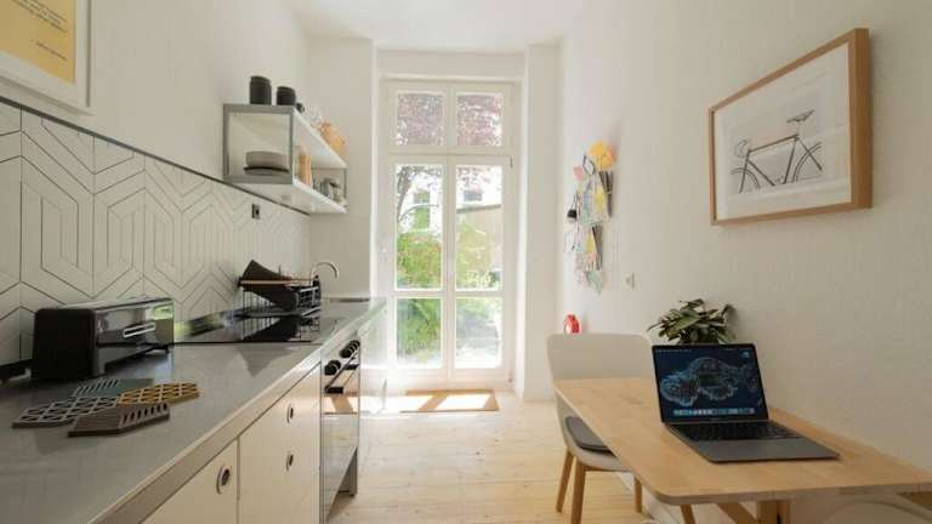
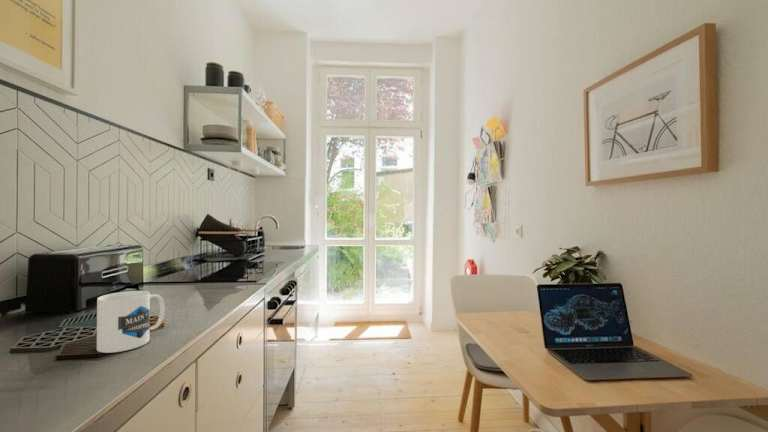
+ mug [96,290,166,354]
